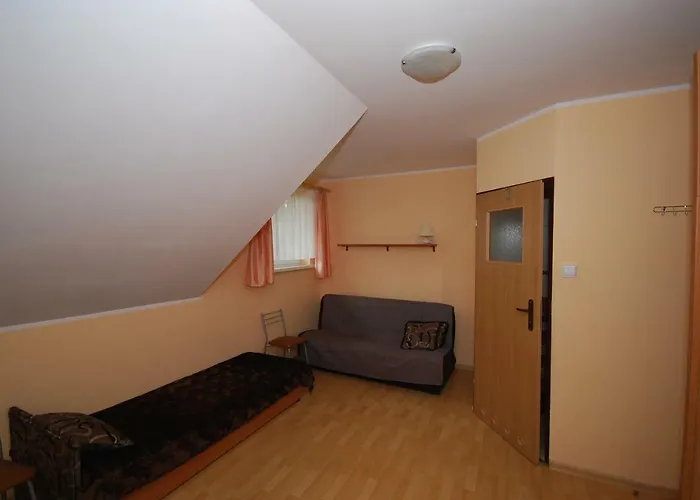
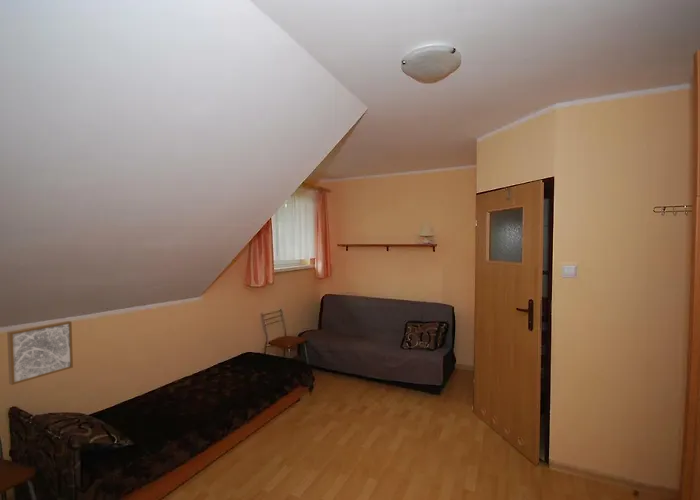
+ wall art [6,320,74,386]
